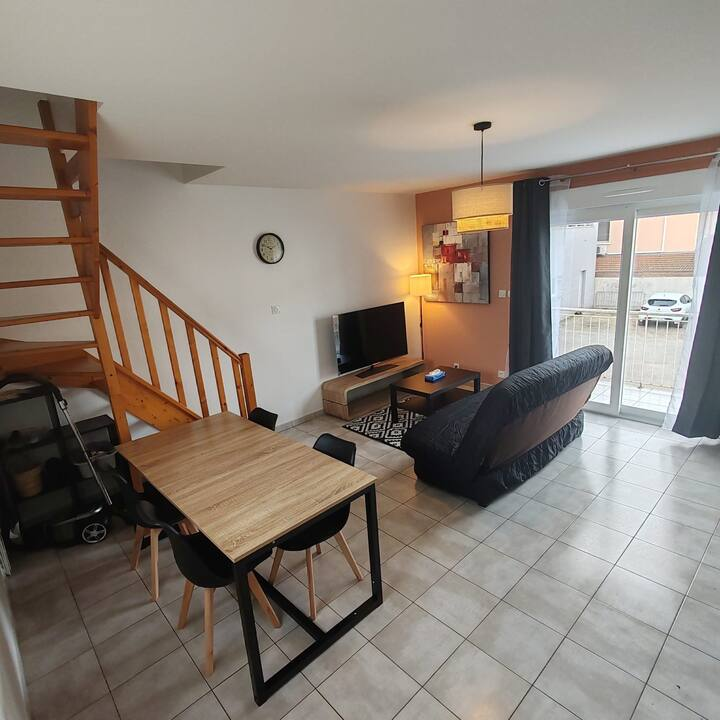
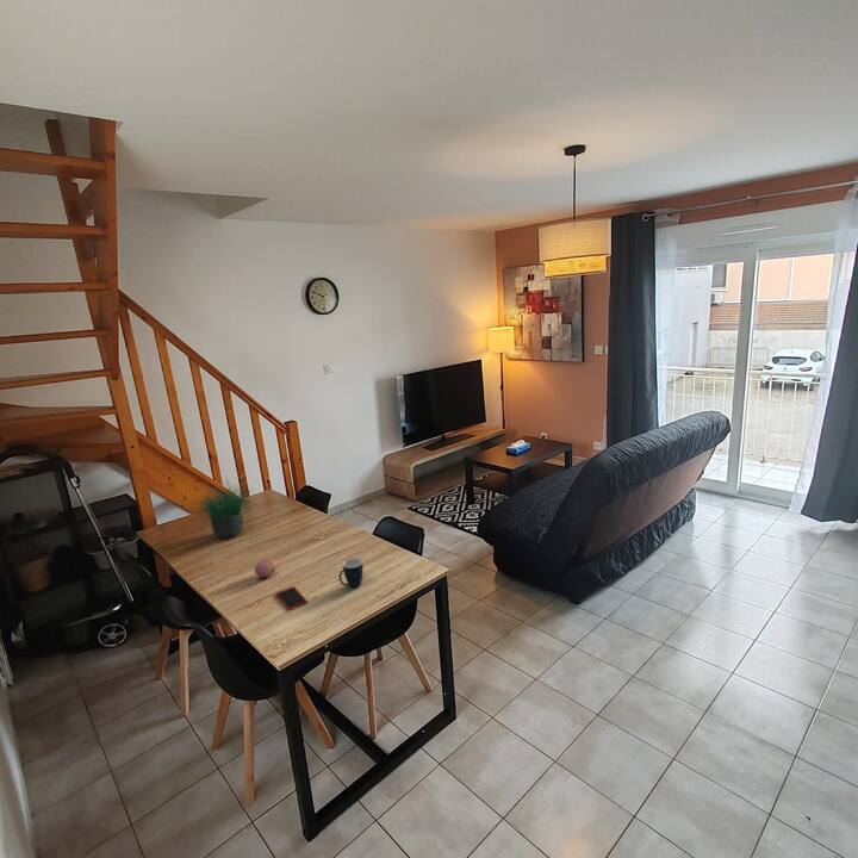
+ mug [338,557,365,589]
+ fruit [254,558,276,579]
+ potted plant [193,473,257,540]
+ smartphone [274,585,309,611]
